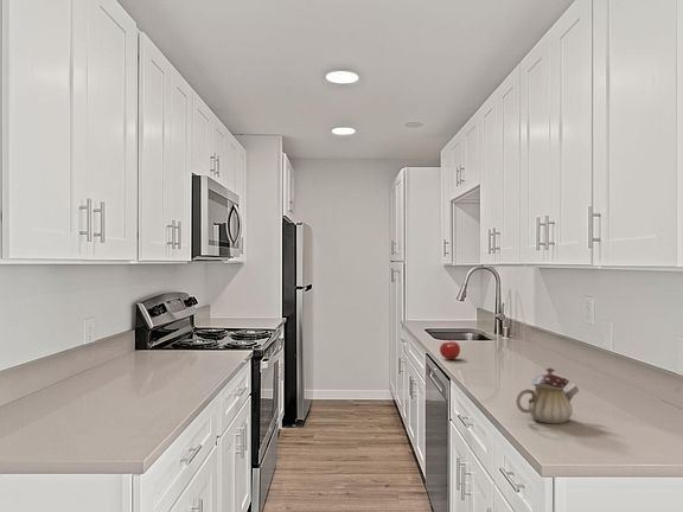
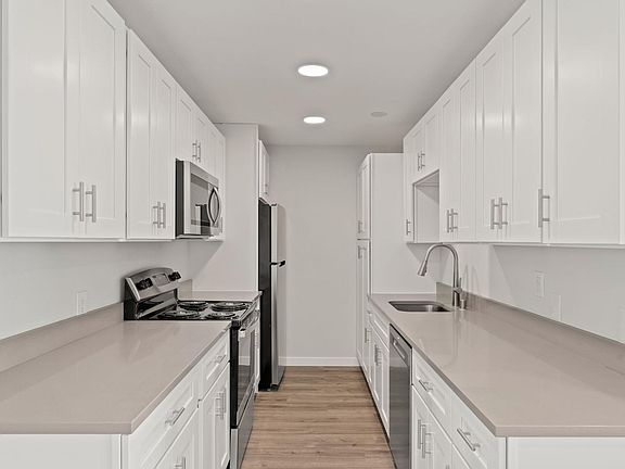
- teapot [516,366,580,424]
- fruit [439,338,461,360]
